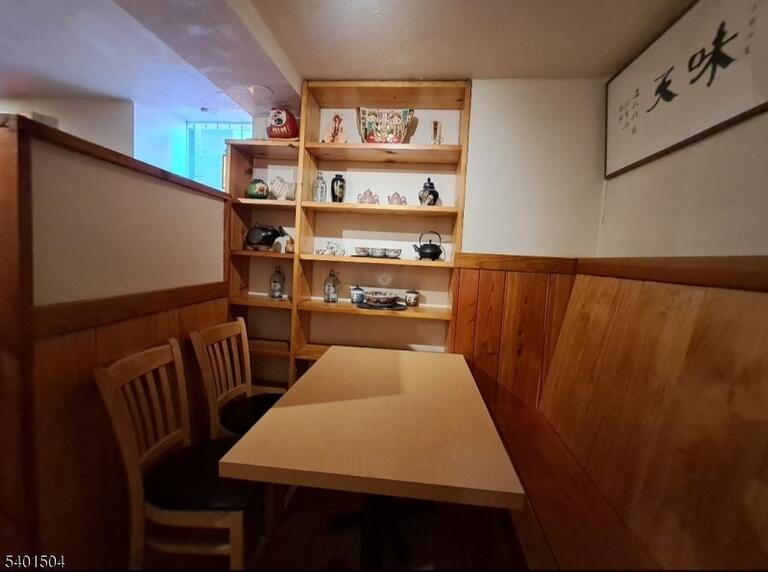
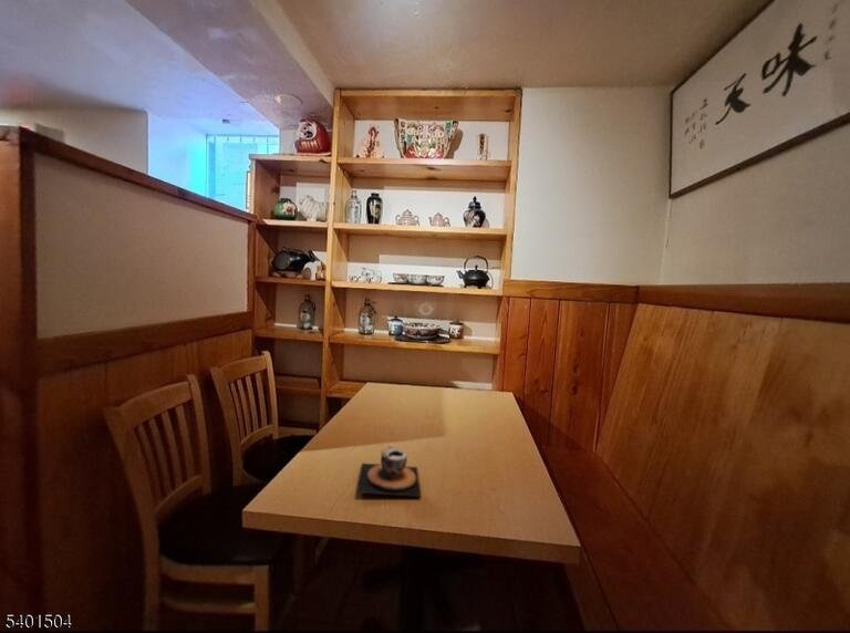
+ teacup [355,446,422,498]
